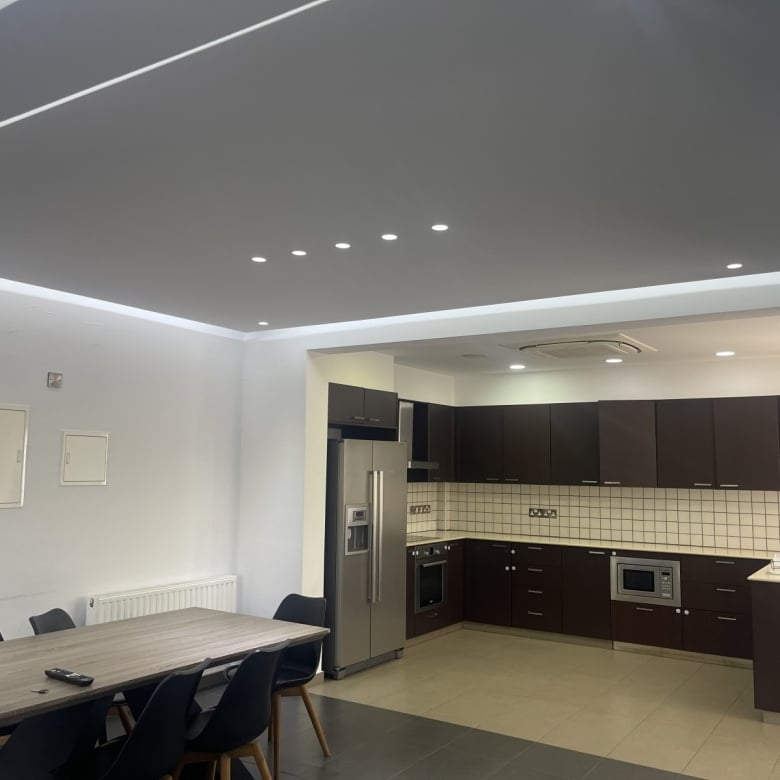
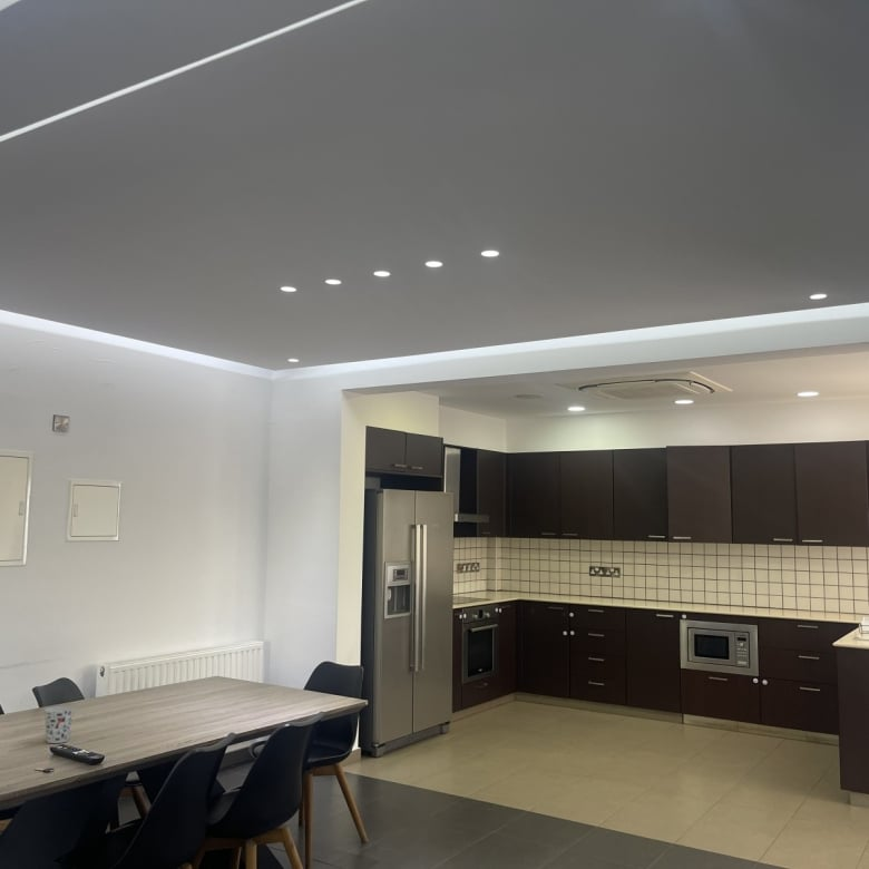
+ cup [43,705,76,744]
